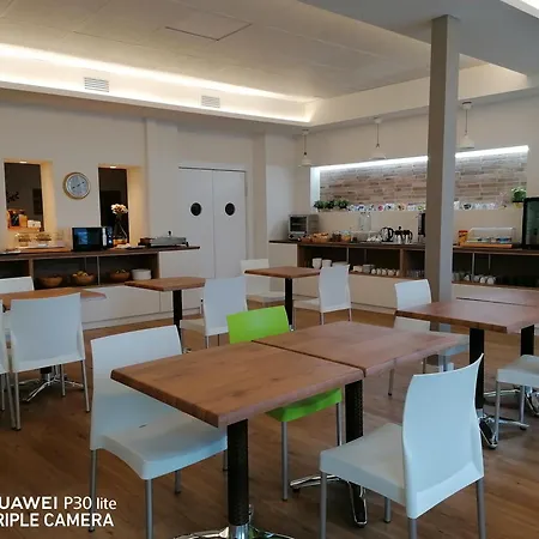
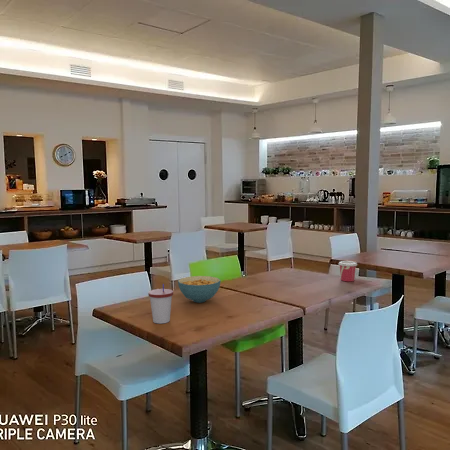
+ cereal bowl [177,275,222,303]
+ cup [147,283,174,324]
+ cup [338,260,358,282]
